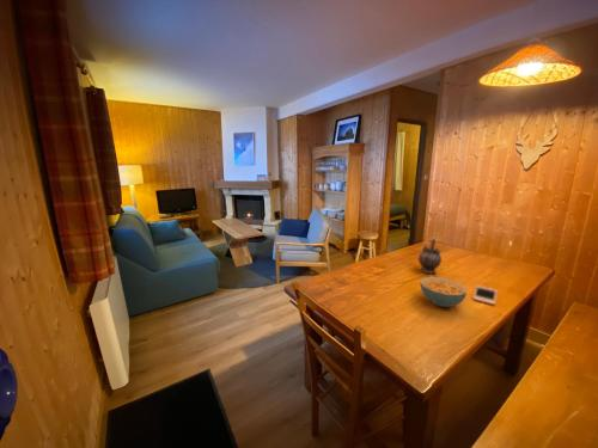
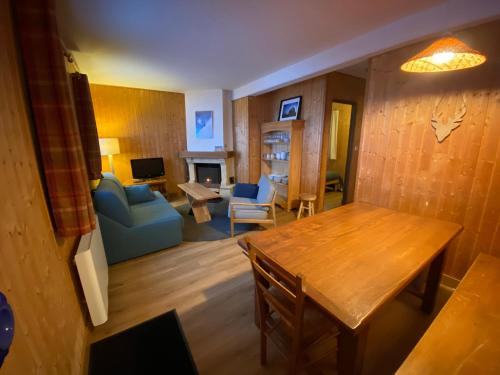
- teapot [417,237,443,275]
- cereal bowl [419,276,469,308]
- cell phone [471,284,498,306]
